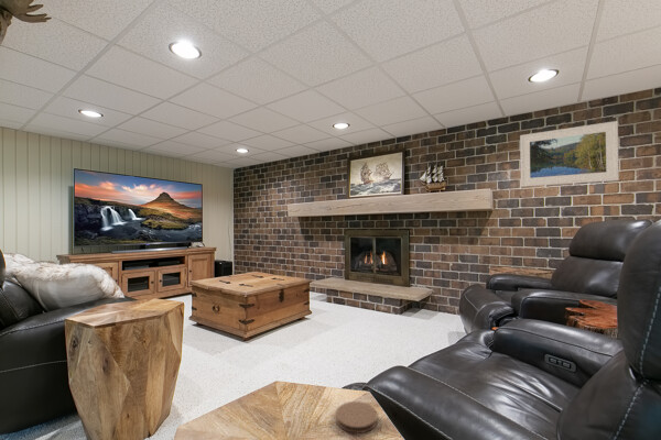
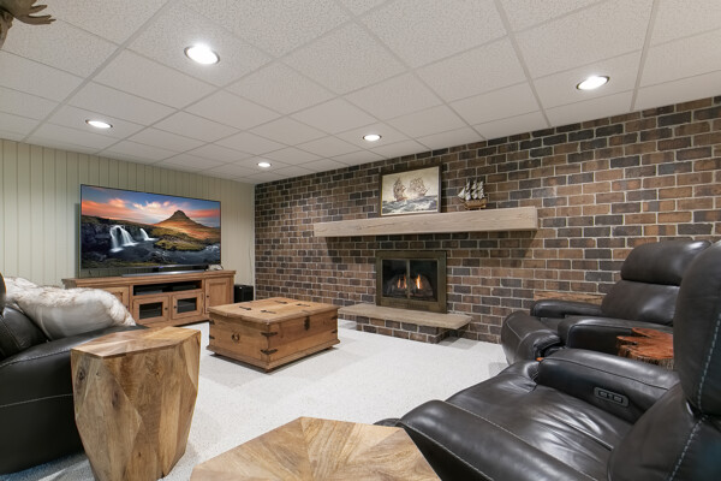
- coaster [335,400,378,435]
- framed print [519,120,620,188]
